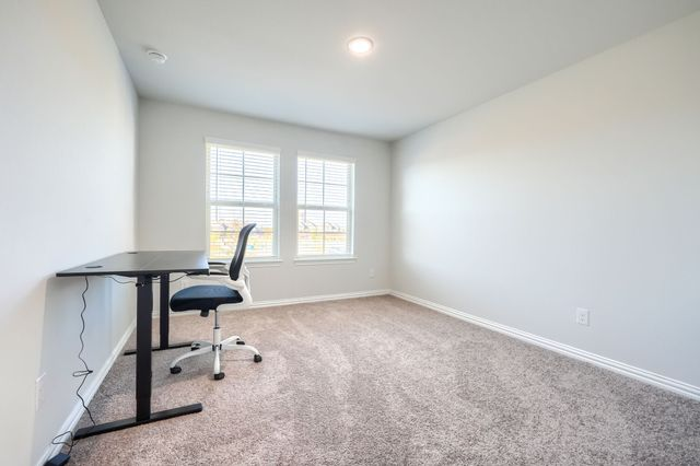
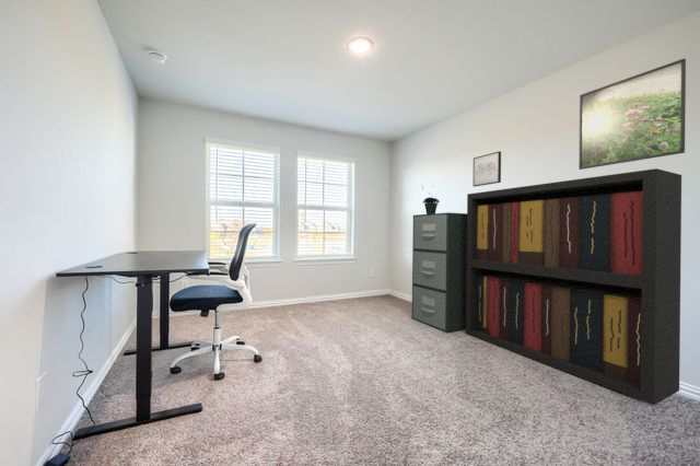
+ wall art [472,151,502,188]
+ potted plant [421,184,441,214]
+ bookshelf [465,167,682,406]
+ filing cabinet [411,211,467,334]
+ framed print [578,57,687,171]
